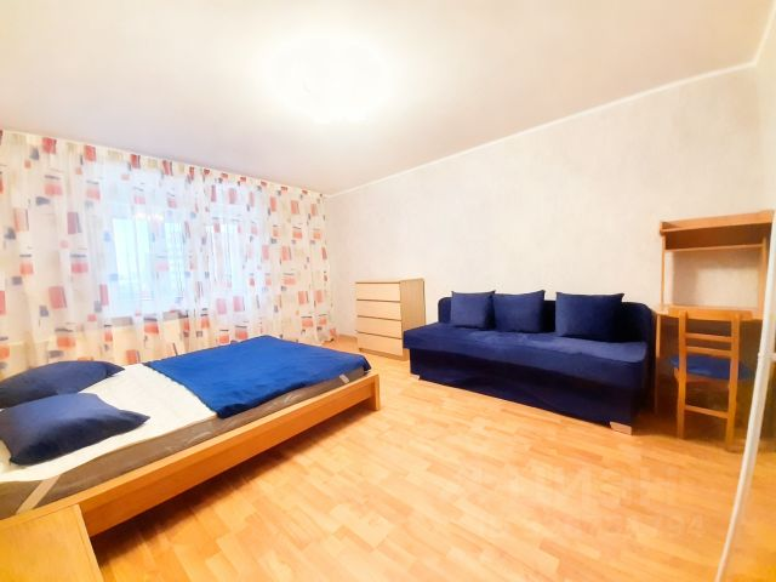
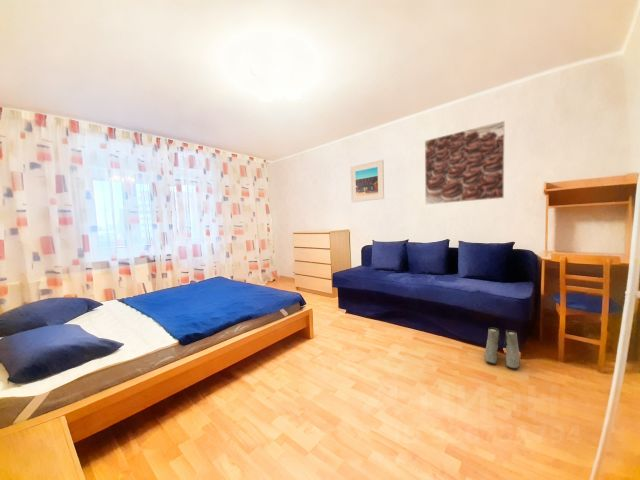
+ boots [484,326,520,370]
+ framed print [349,159,385,203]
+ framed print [424,120,506,205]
